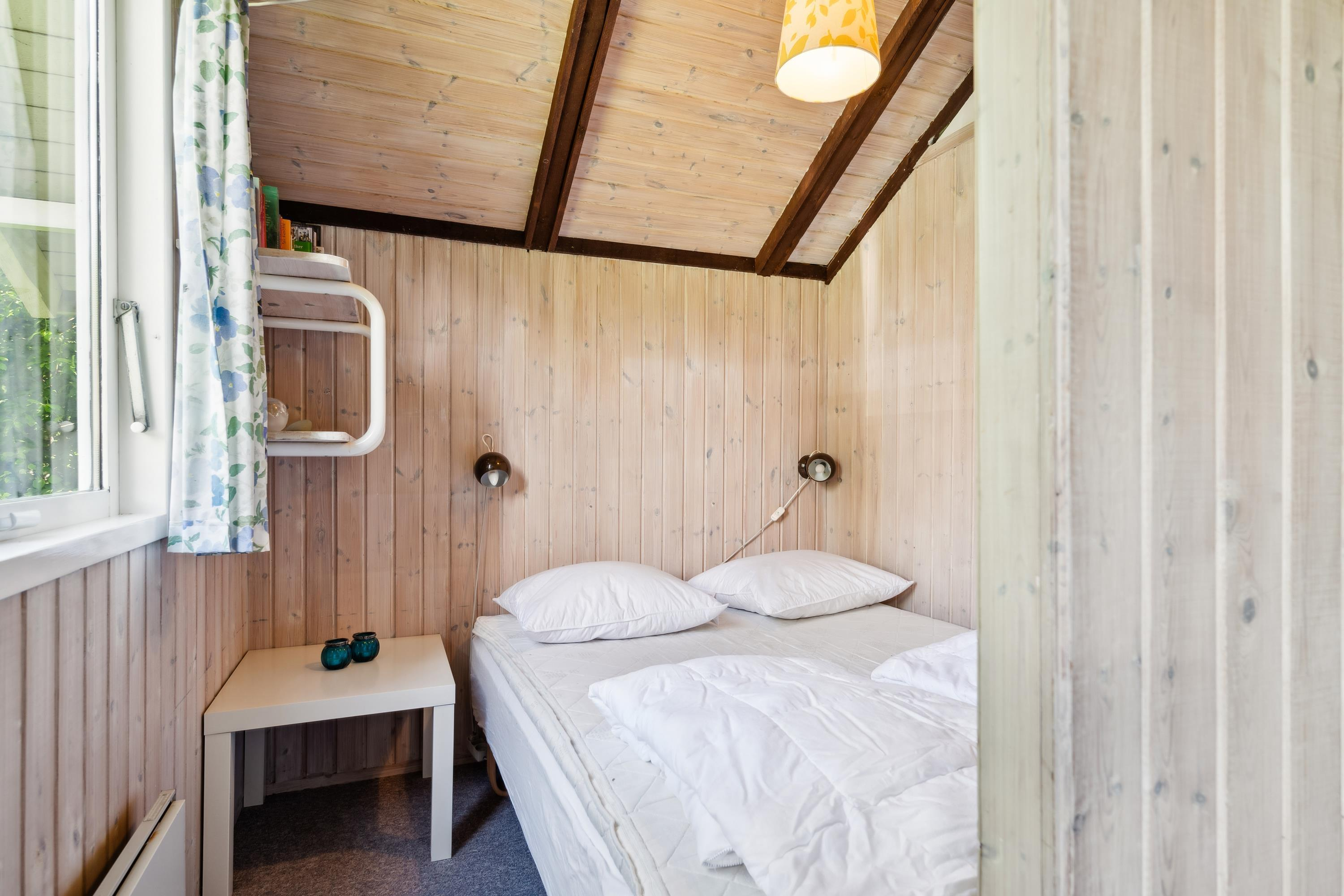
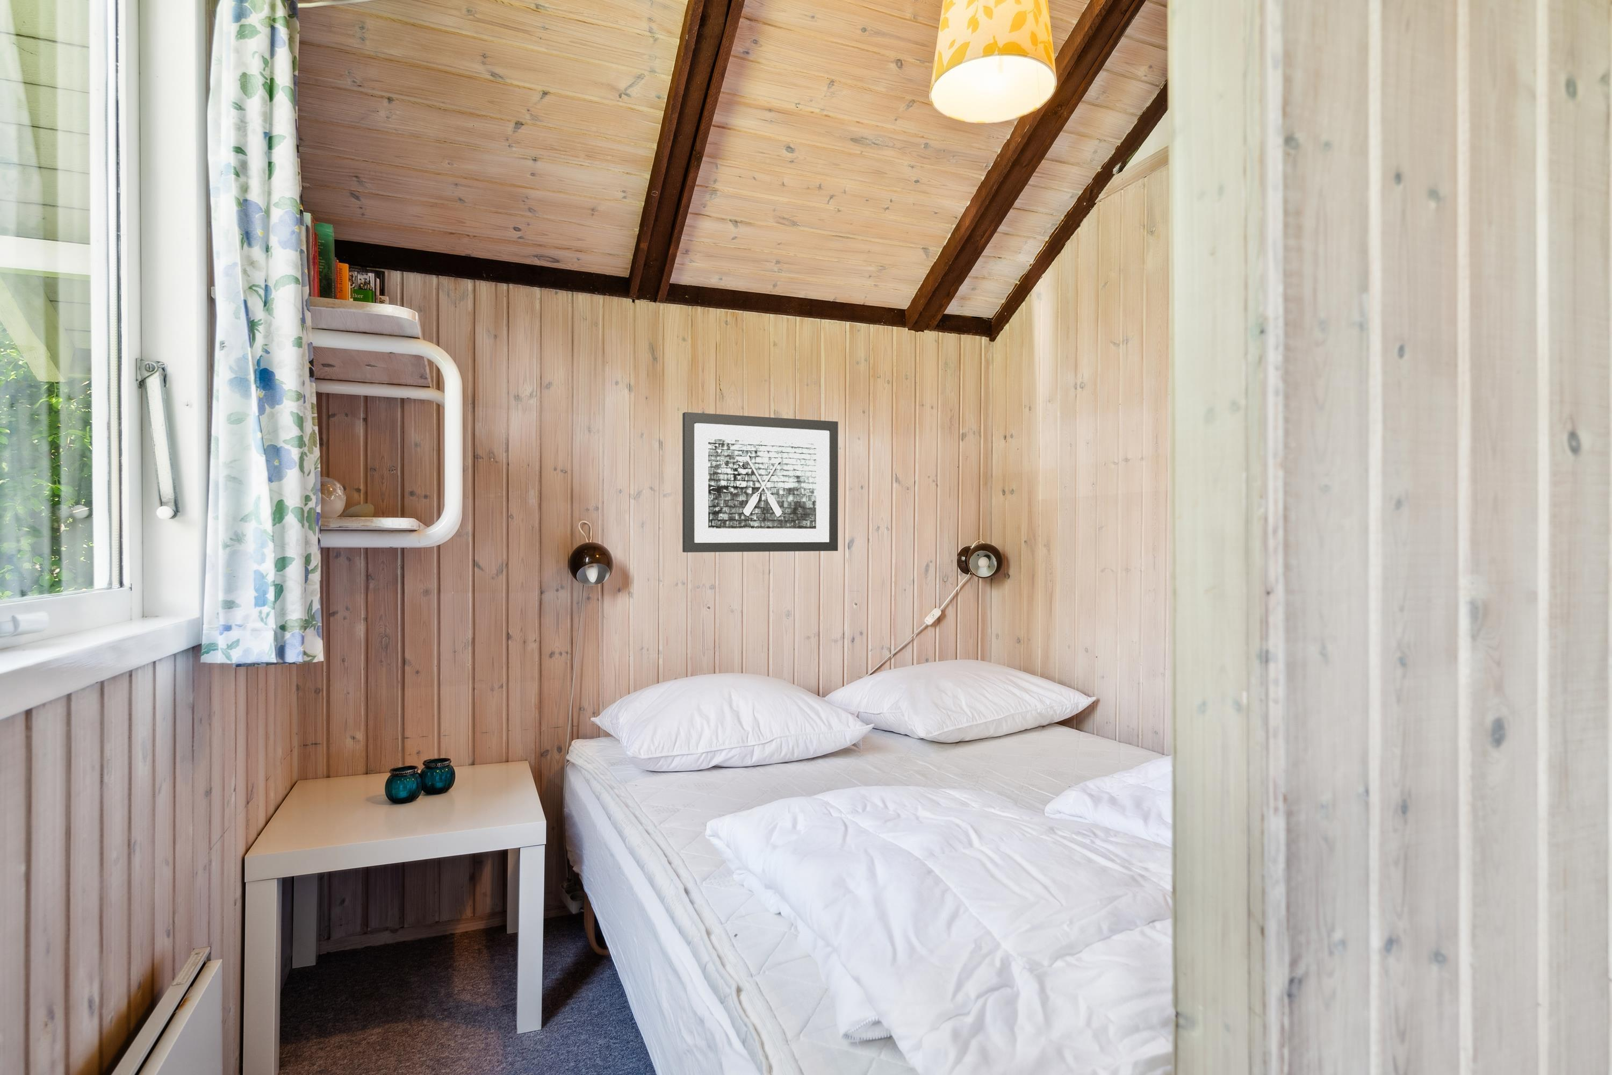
+ wall art [682,412,838,553]
